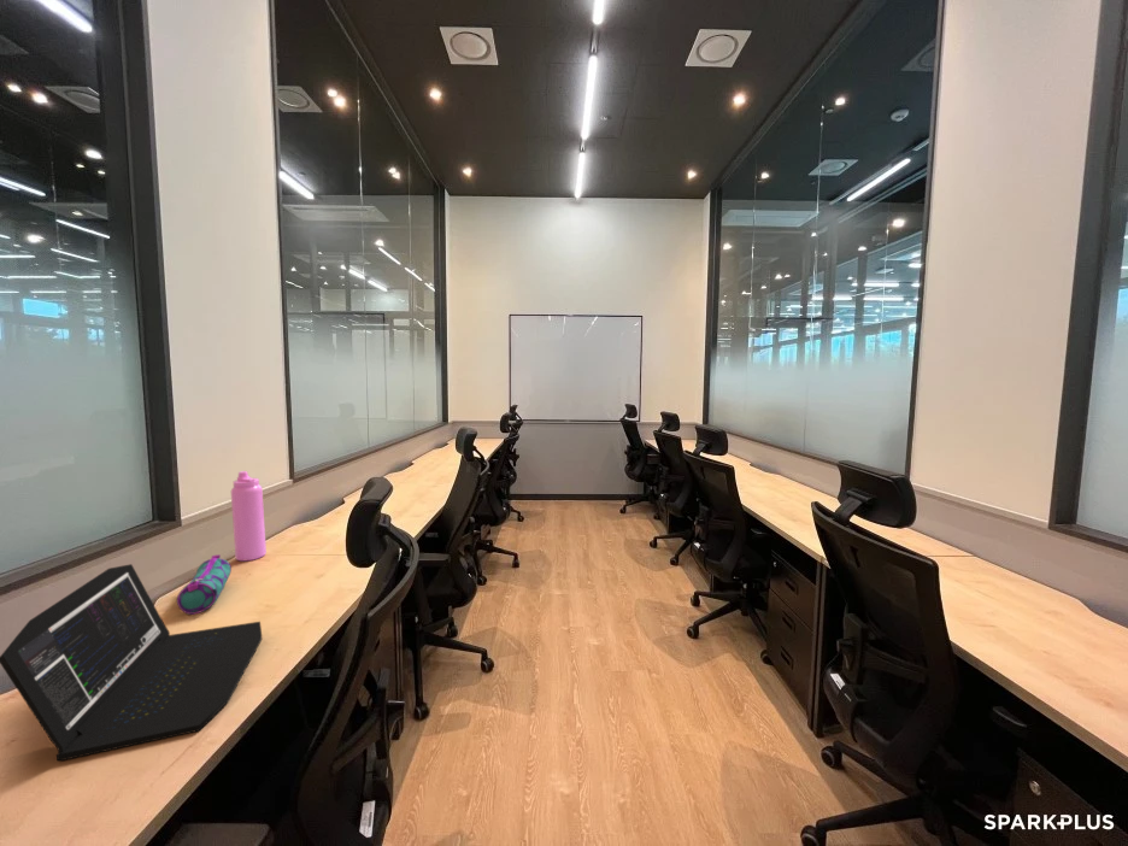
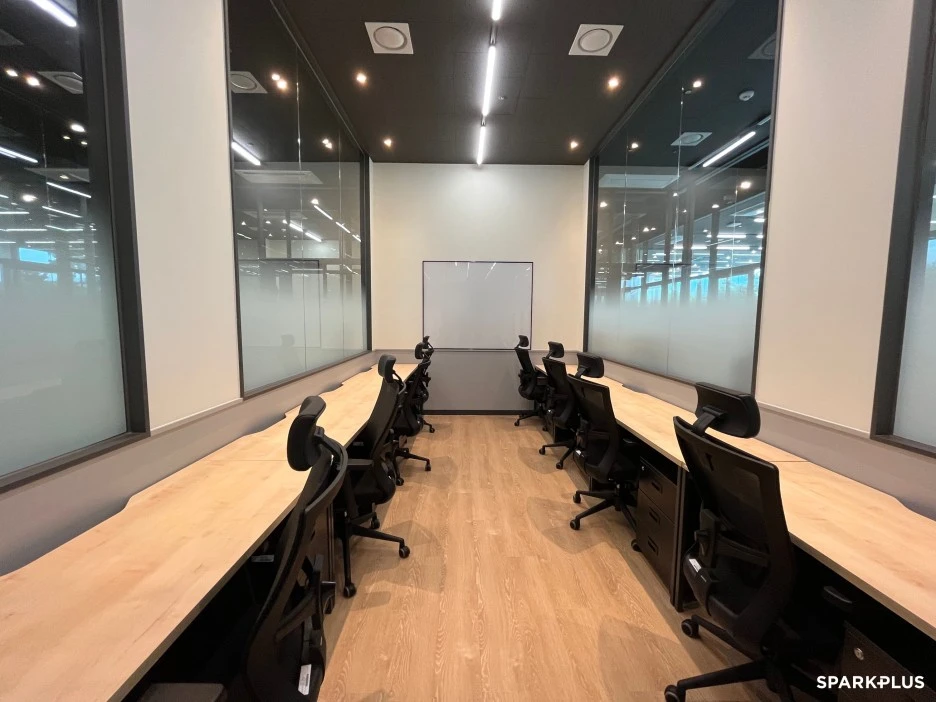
- pencil case [176,553,233,616]
- water bottle [230,470,268,562]
- laptop [0,563,263,762]
